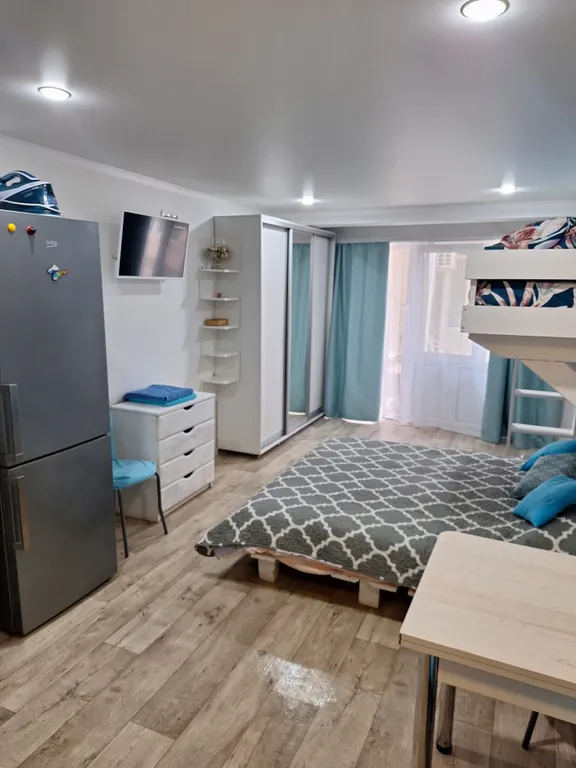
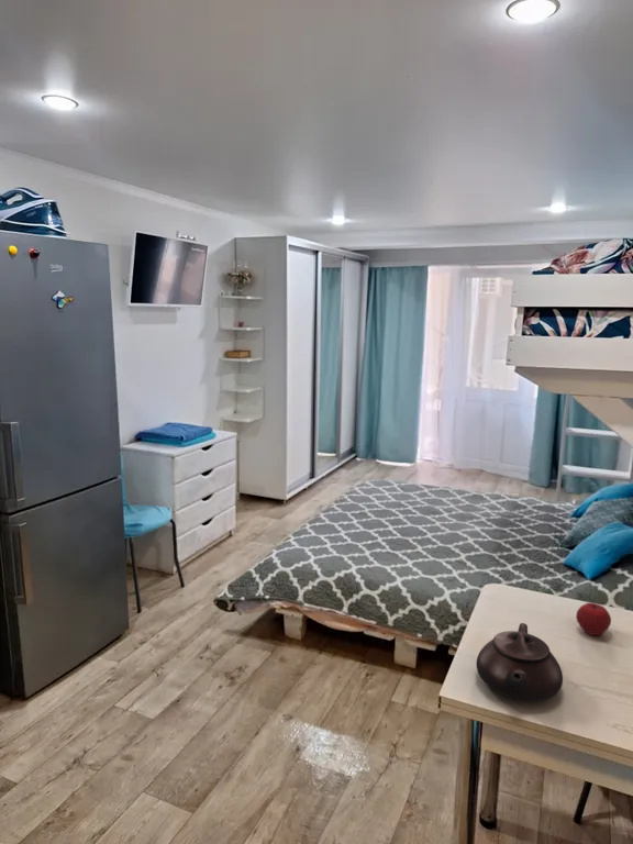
+ apple [575,601,612,636]
+ teapot [476,622,564,702]
